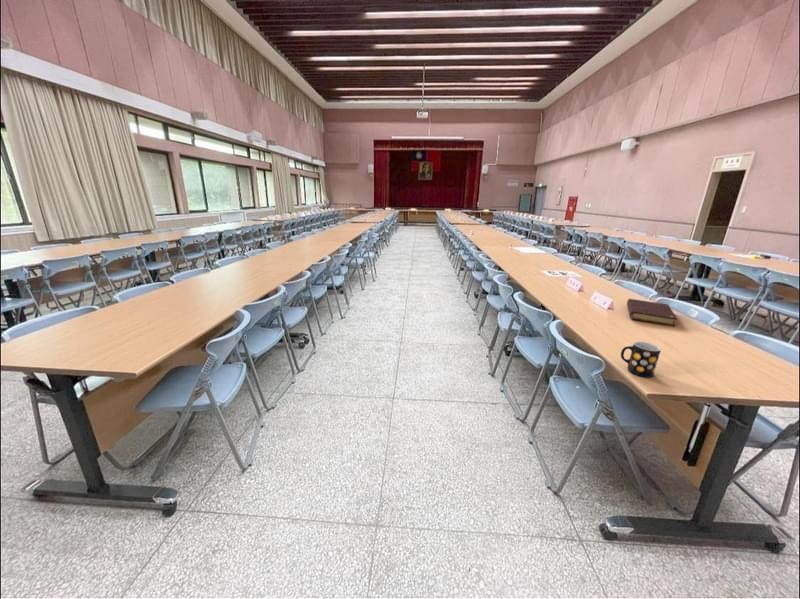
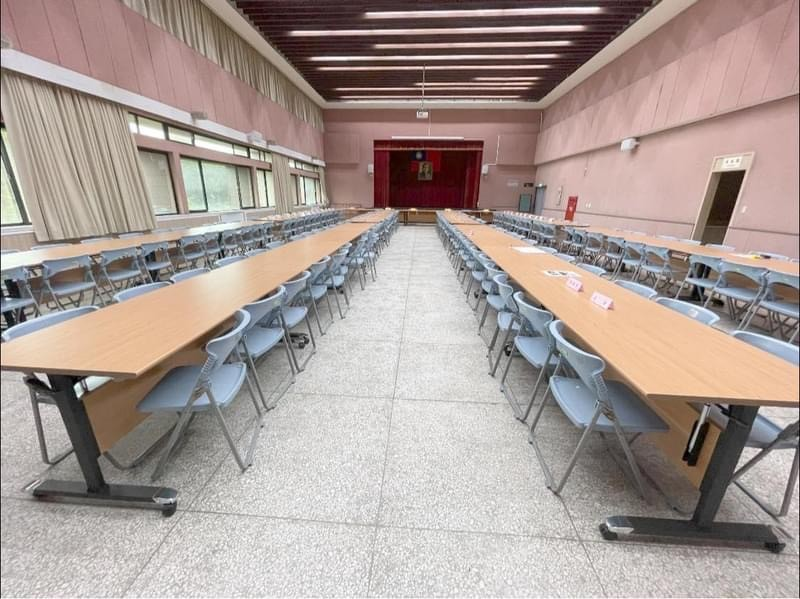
- book [626,298,678,328]
- mug [620,341,662,379]
